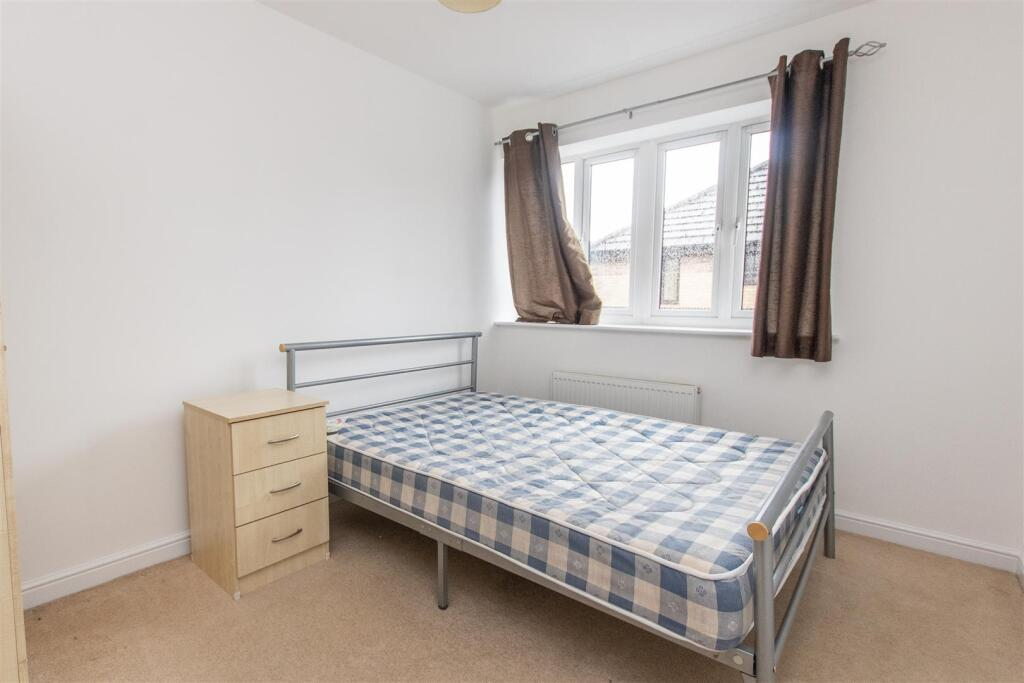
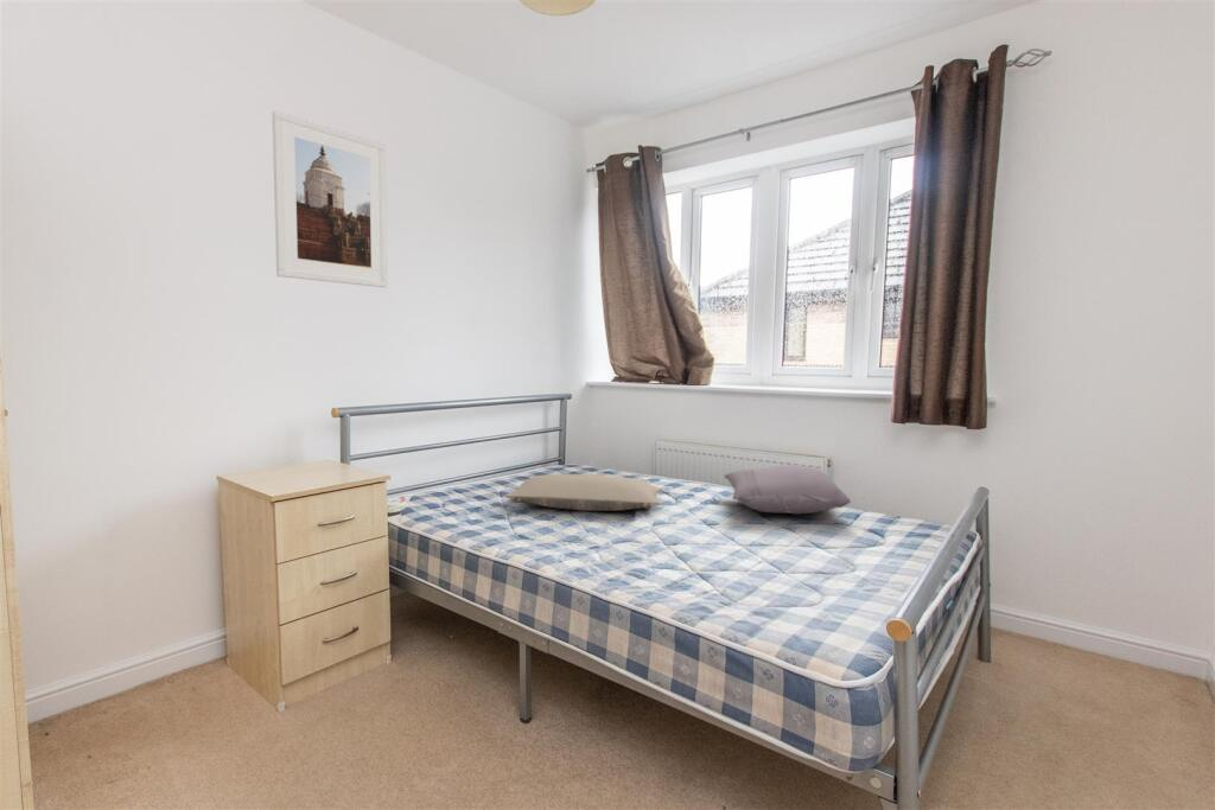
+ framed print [271,110,388,288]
+ pillow [724,464,852,516]
+ pillow [504,473,662,512]
